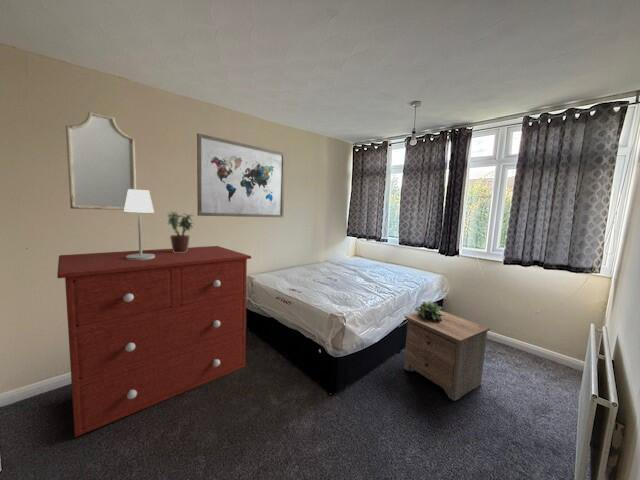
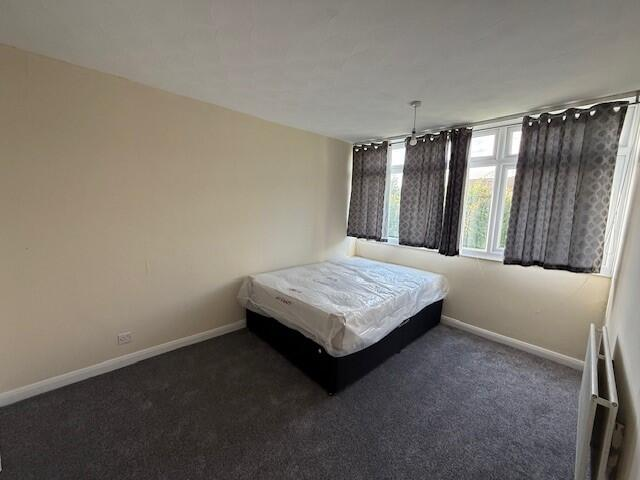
- home mirror [65,111,137,211]
- wall art [196,132,286,218]
- potted plant [167,210,195,253]
- nightstand [403,310,491,402]
- table lamp [123,188,155,260]
- succulent plant [414,300,444,322]
- dresser [56,245,252,438]
